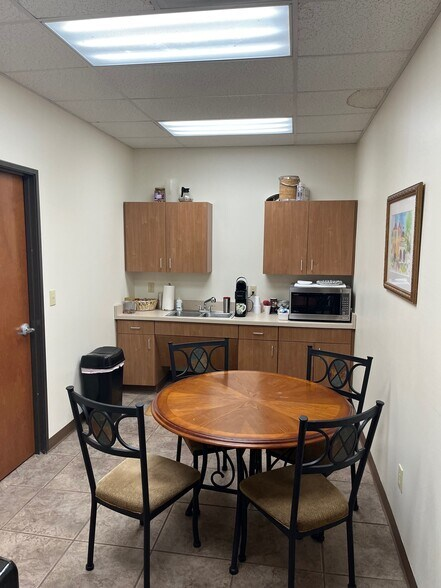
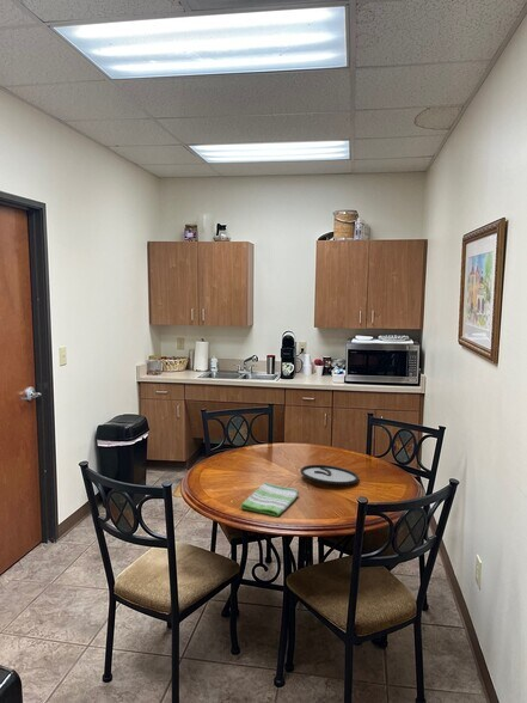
+ dish towel [239,481,300,518]
+ plate [299,464,360,485]
